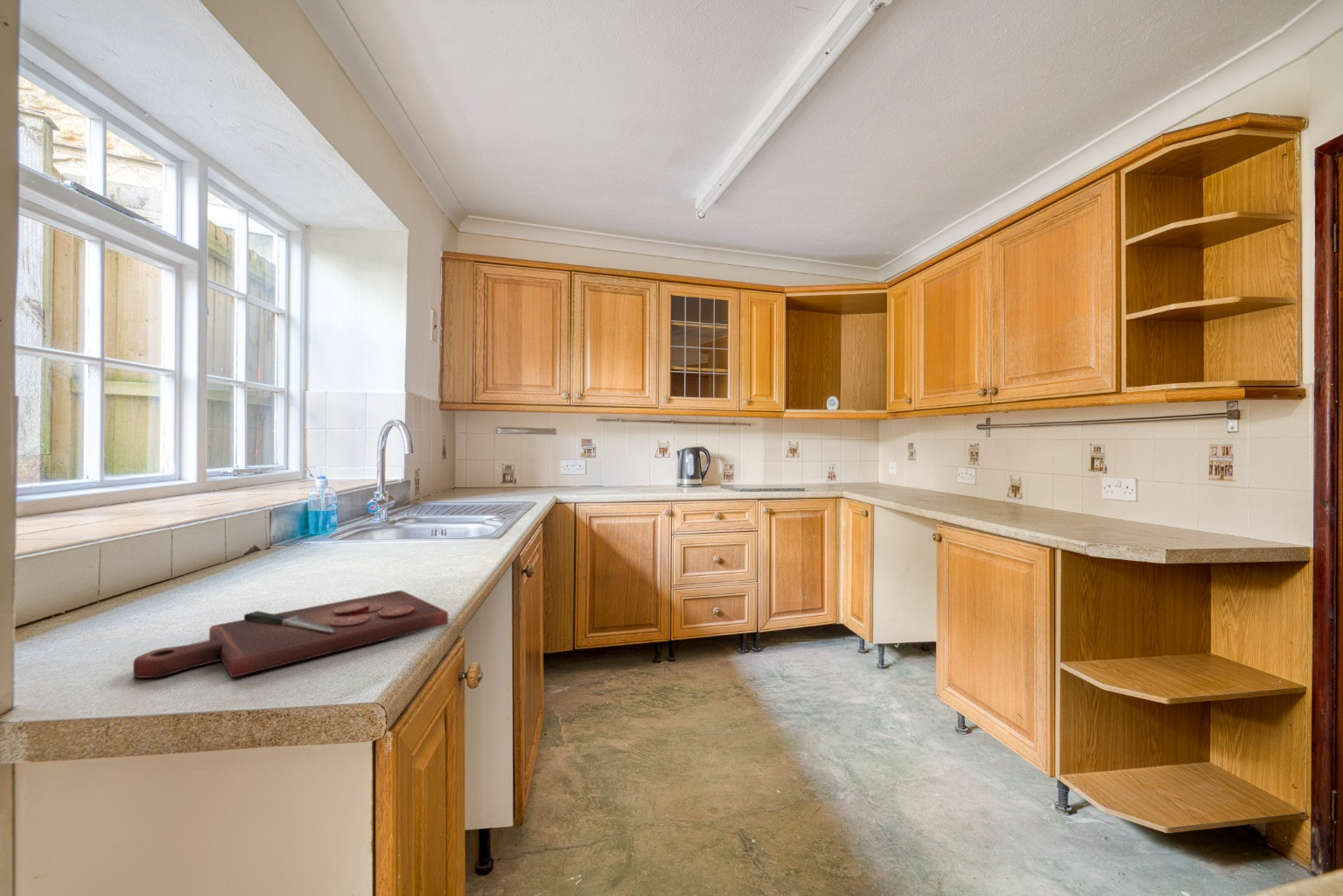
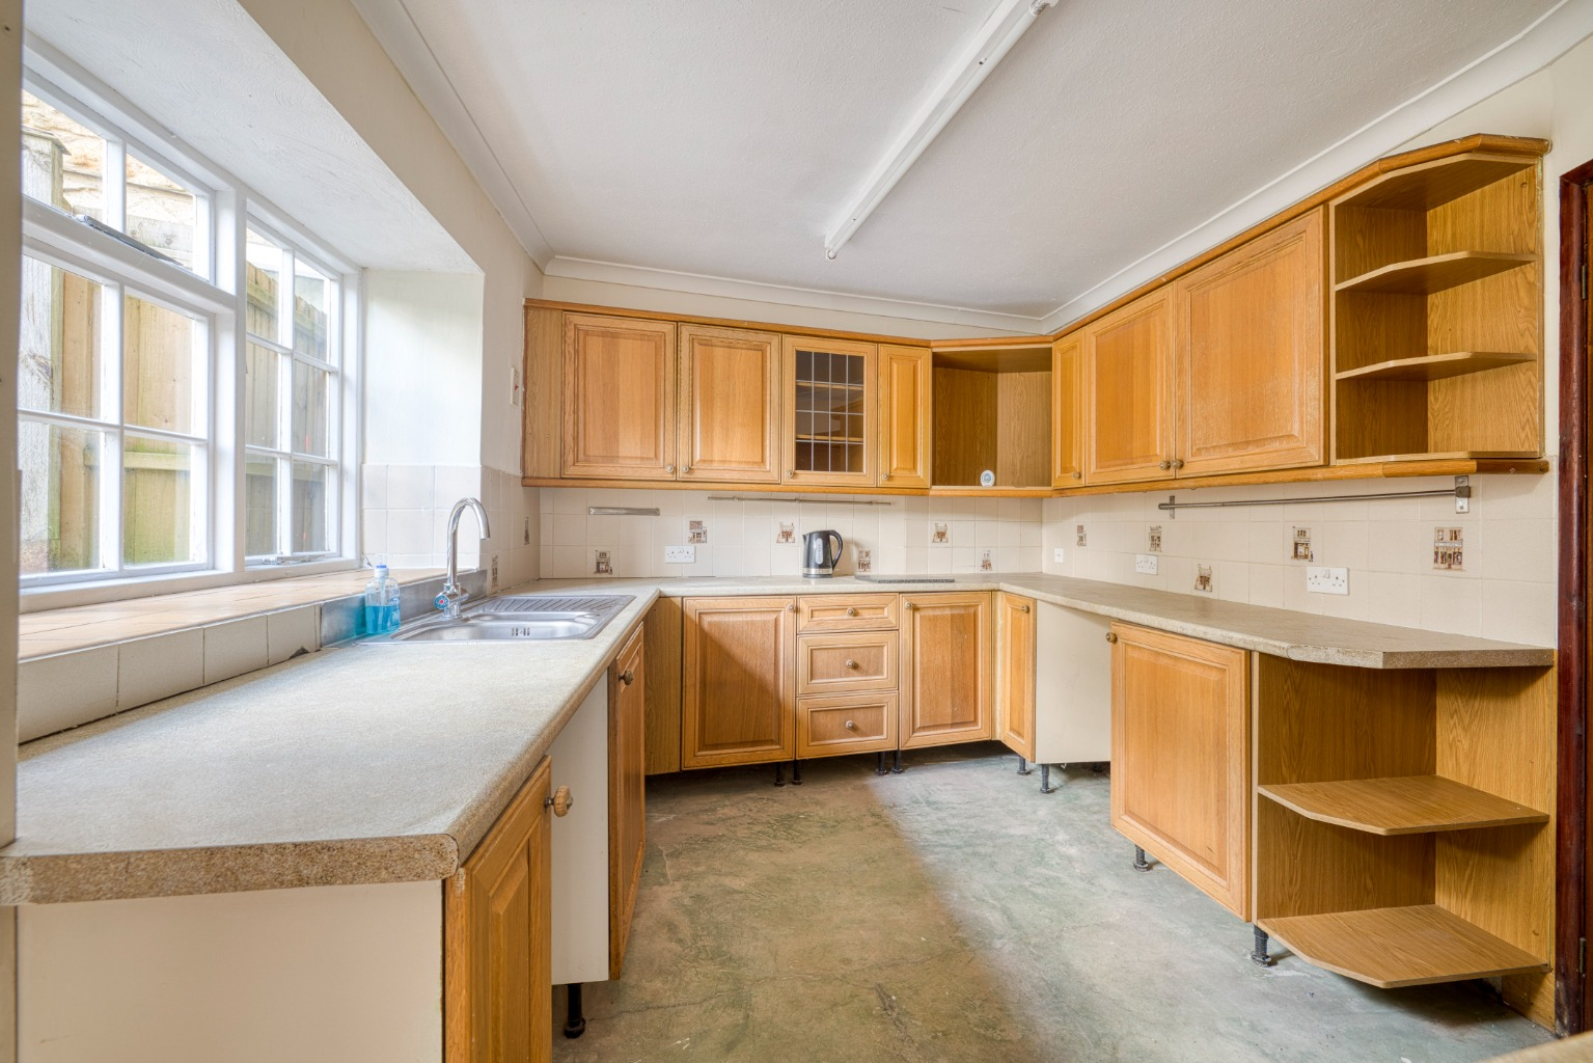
- cutting board [132,590,449,679]
